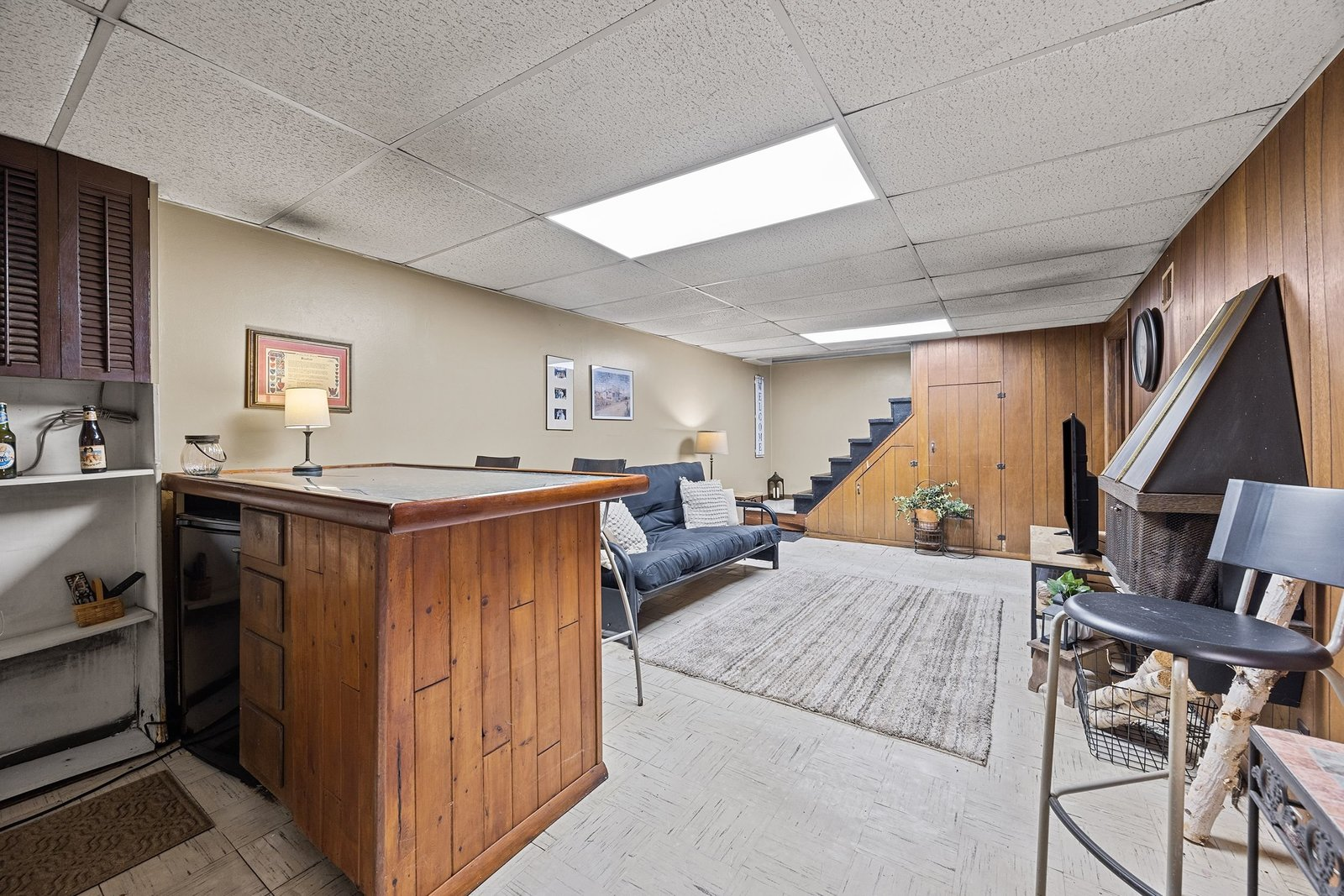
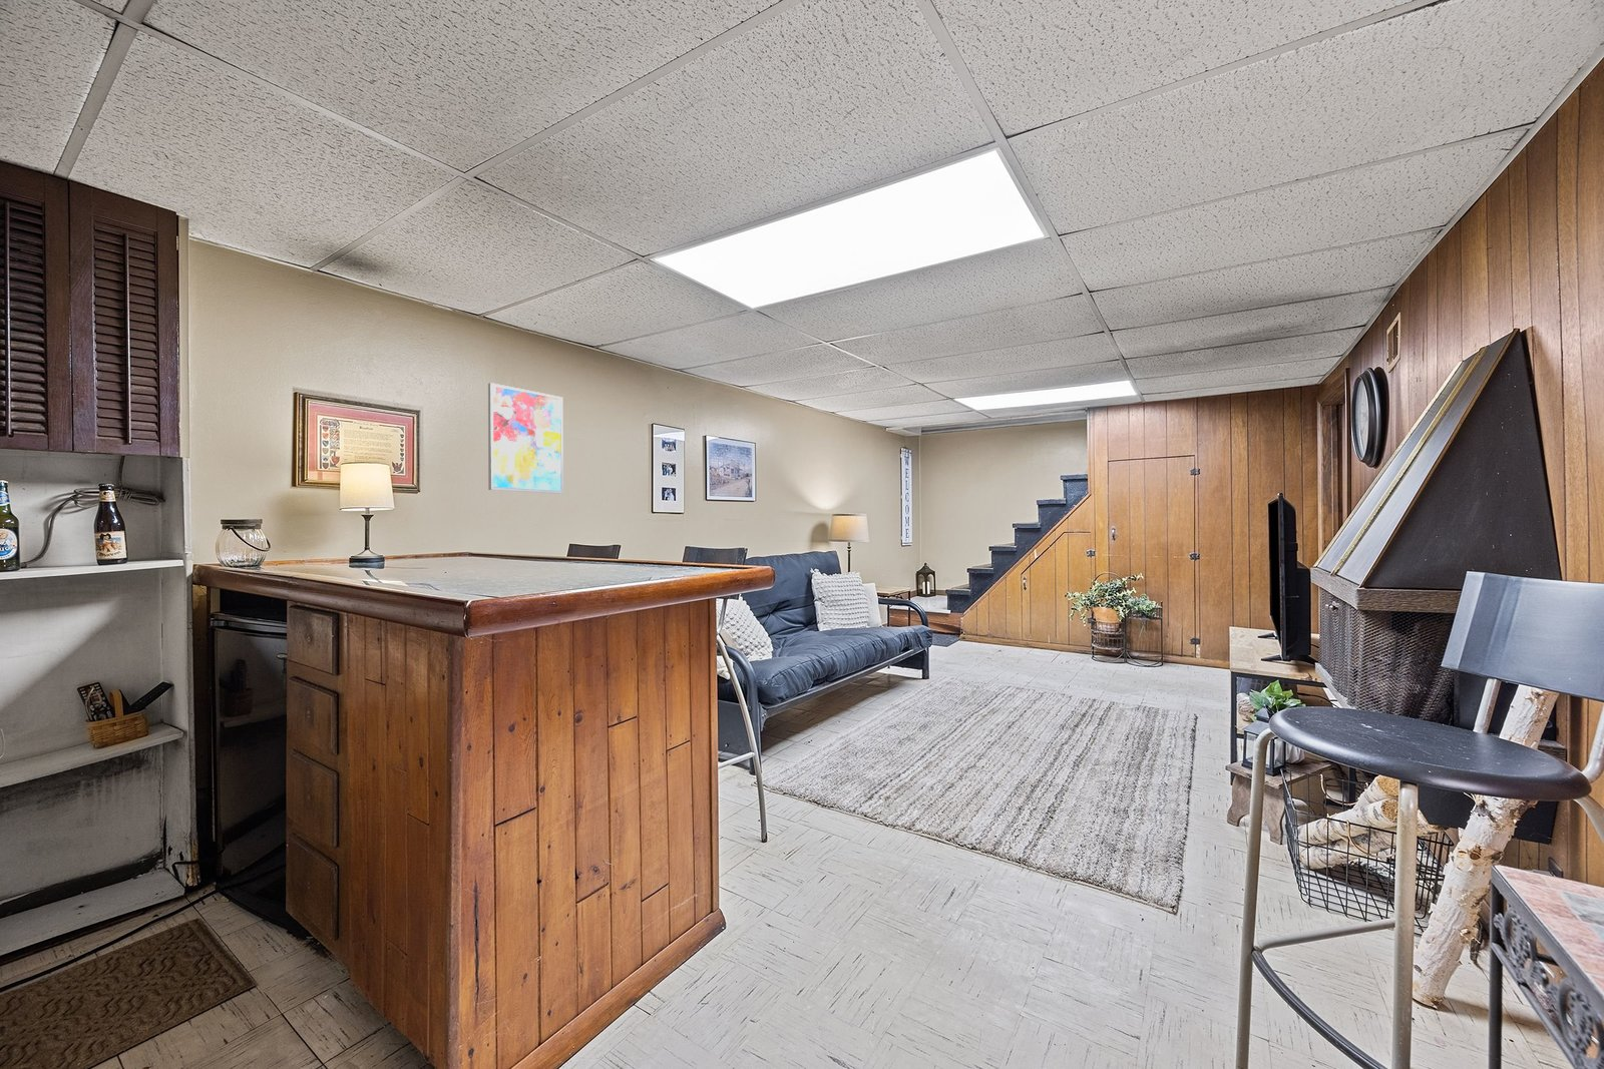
+ wall art [487,382,565,495]
